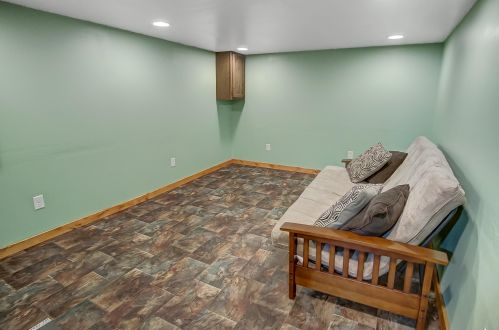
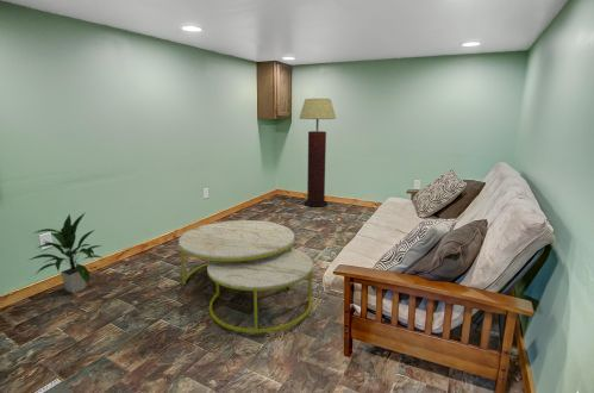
+ coffee table [177,219,314,333]
+ floor lamp [298,98,337,208]
+ indoor plant [26,211,105,294]
